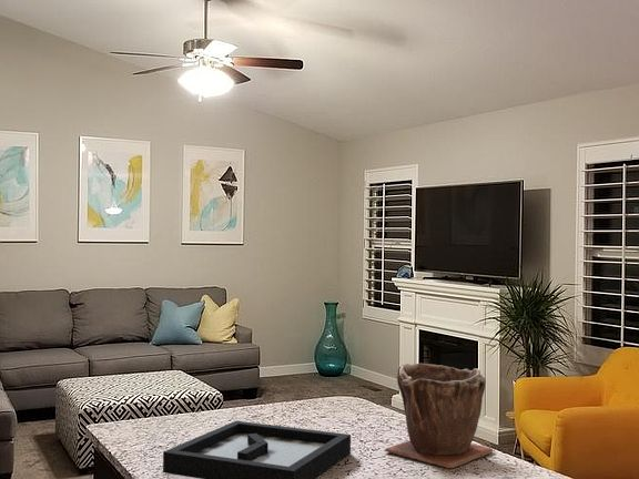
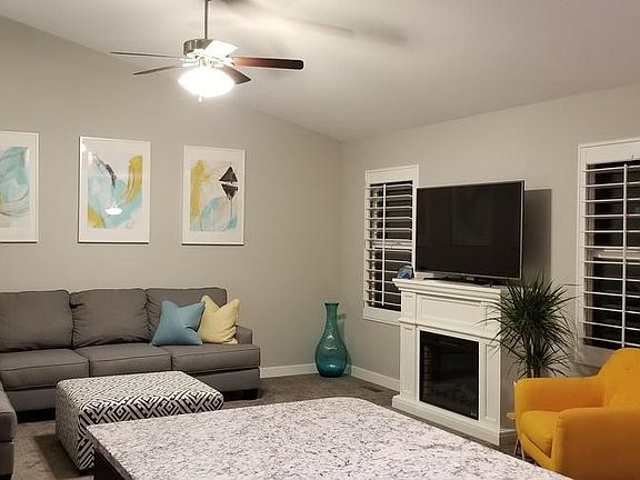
- decorative tray [162,420,352,479]
- plant pot [383,361,495,469]
